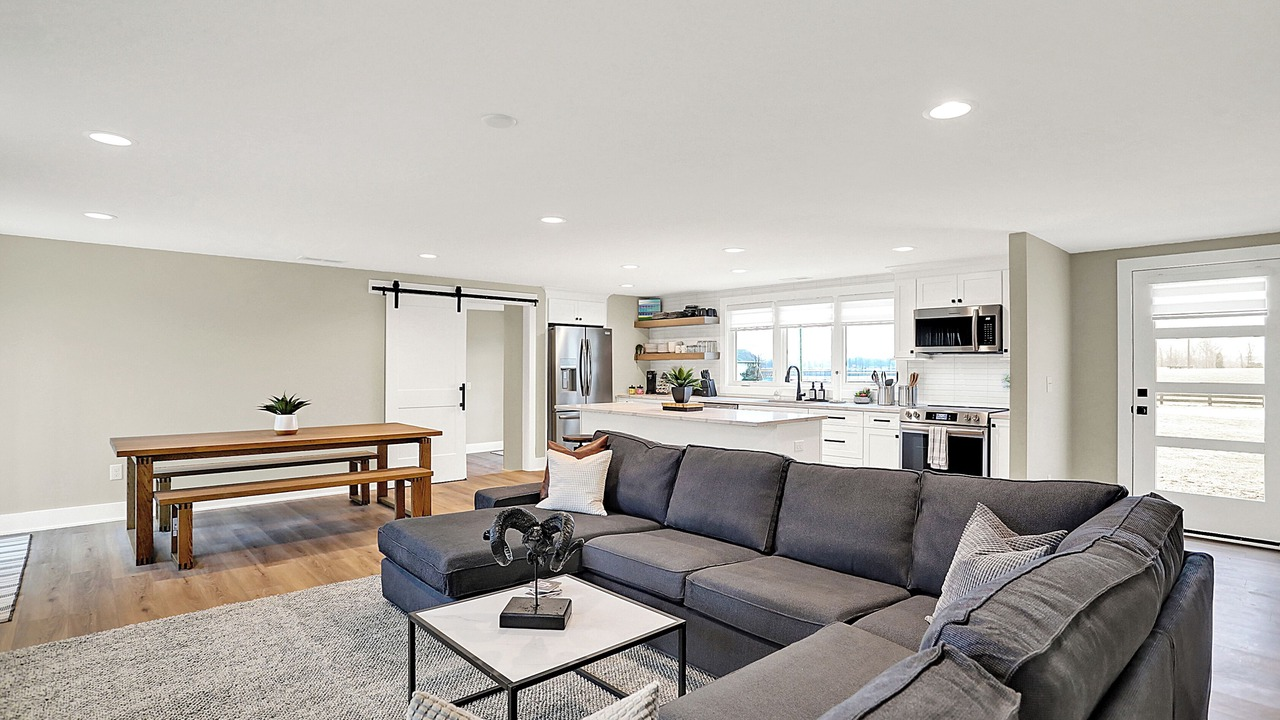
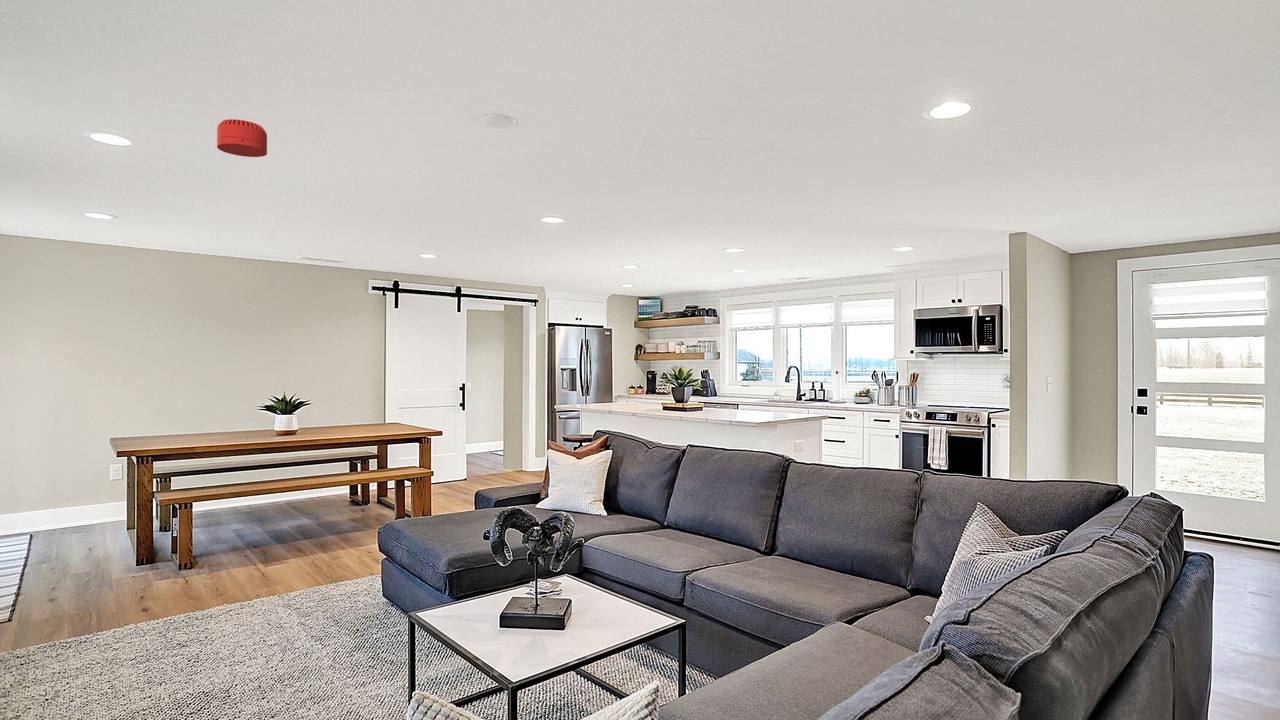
+ smoke detector [216,118,268,158]
